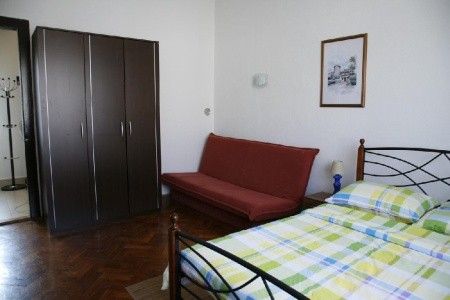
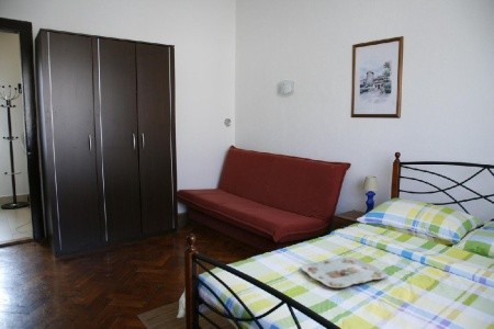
+ serving tray [301,256,388,288]
